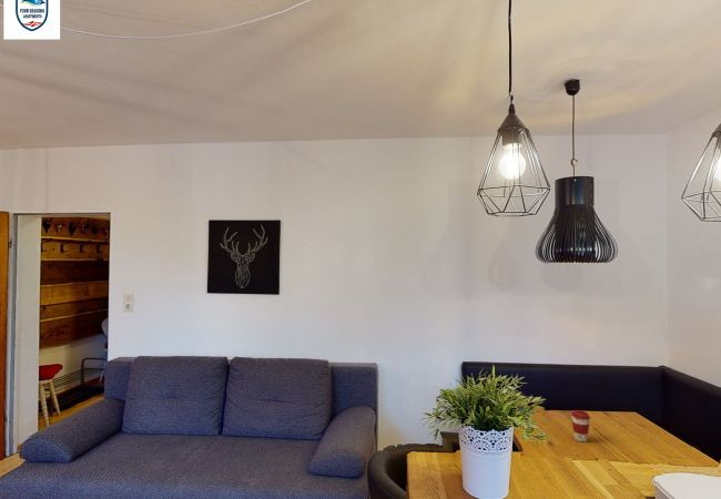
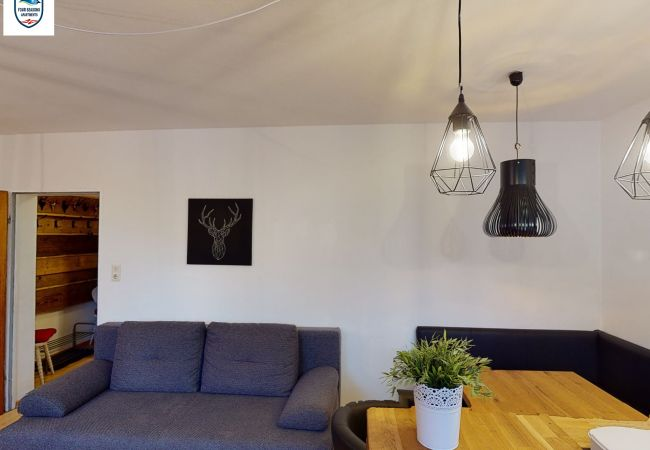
- coffee cup [570,409,591,444]
